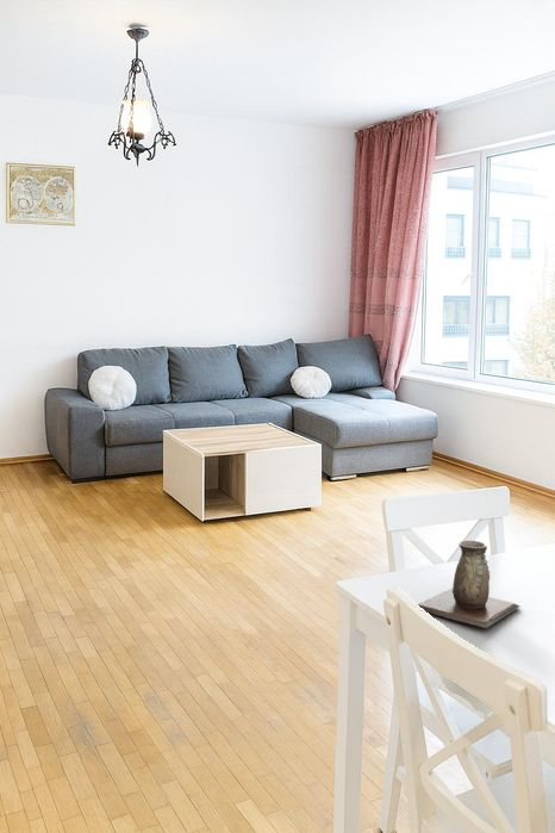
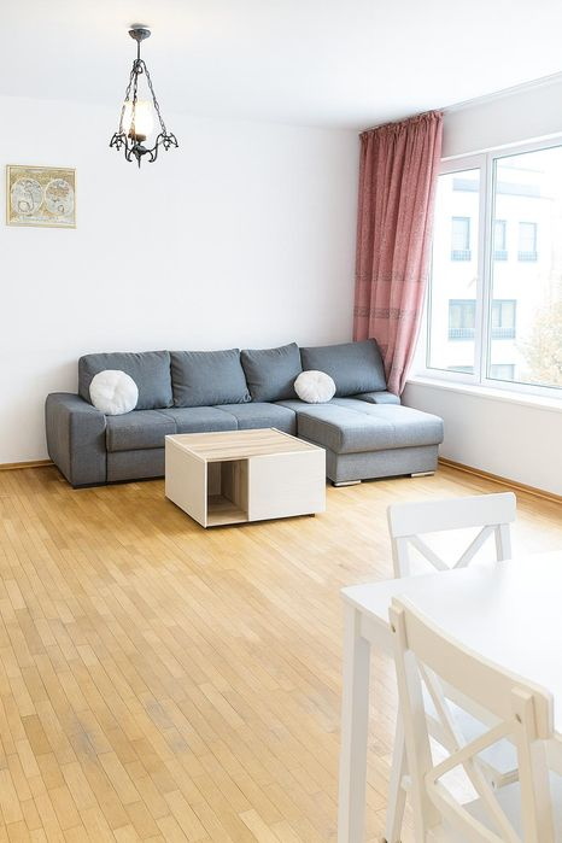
- decorative vase [417,540,522,629]
